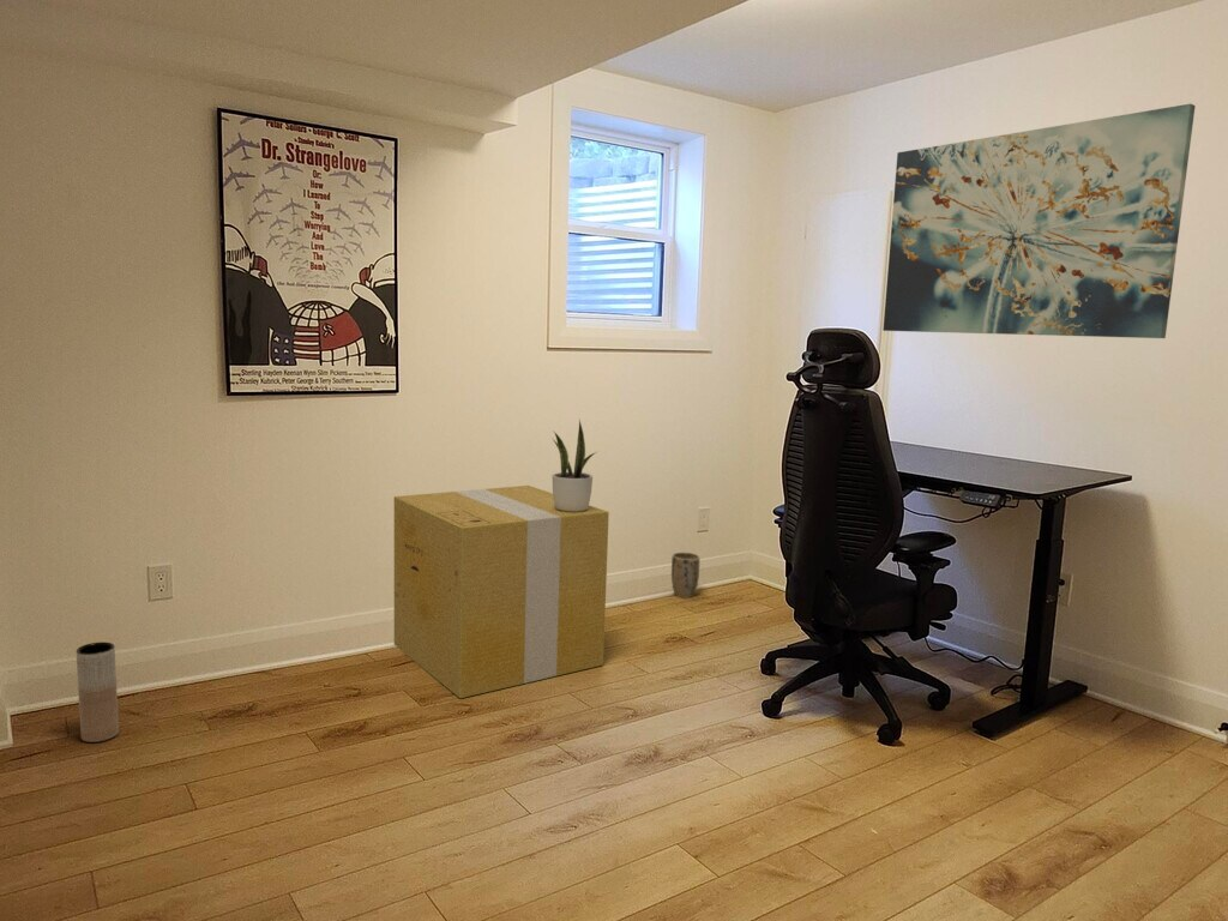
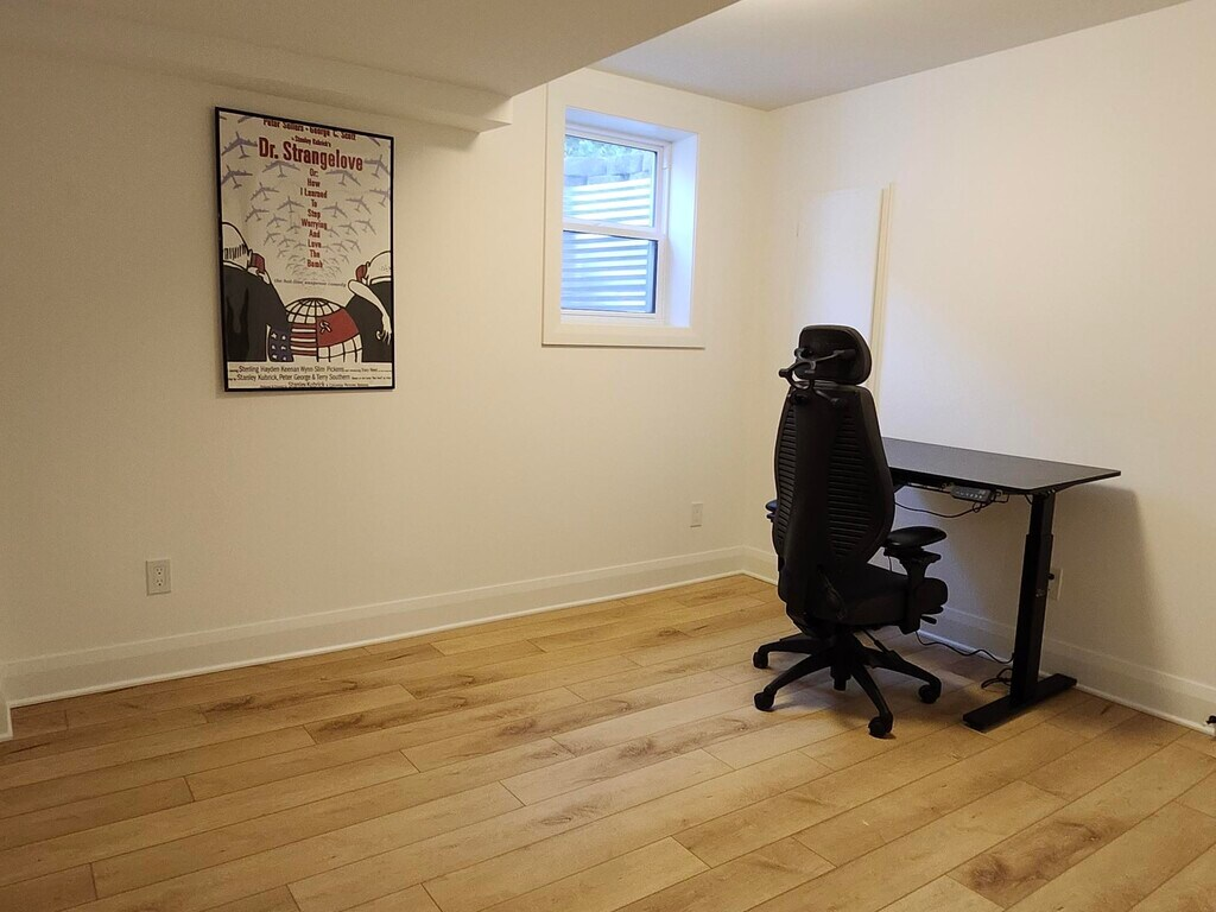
- wall art [881,103,1197,339]
- cardboard box [393,484,610,699]
- potted plant [550,419,597,512]
- plant pot [670,552,700,598]
- vase [76,642,120,744]
